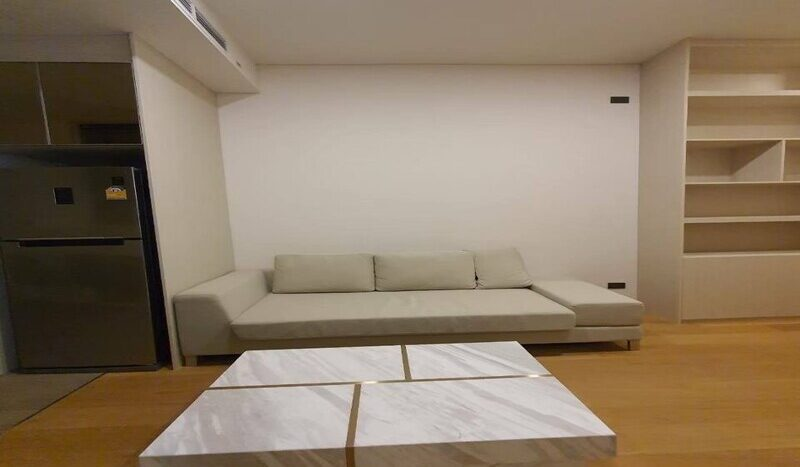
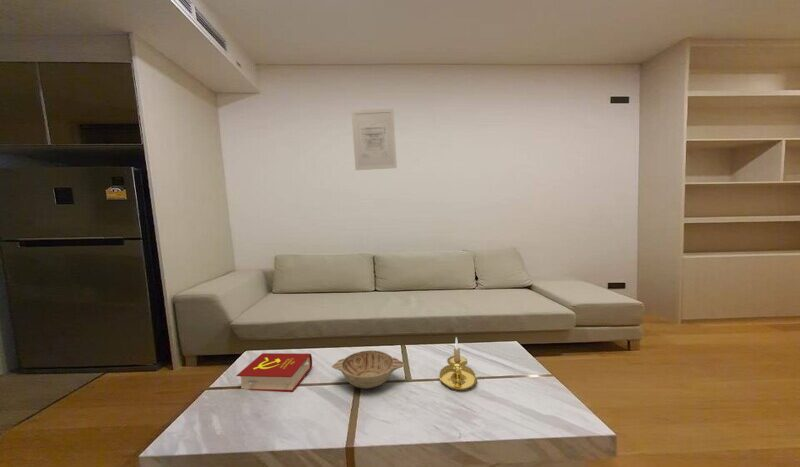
+ candle holder [438,336,478,391]
+ decorative bowl [331,350,405,389]
+ wall art [350,108,398,171]
+ book [236,352,313,393]
